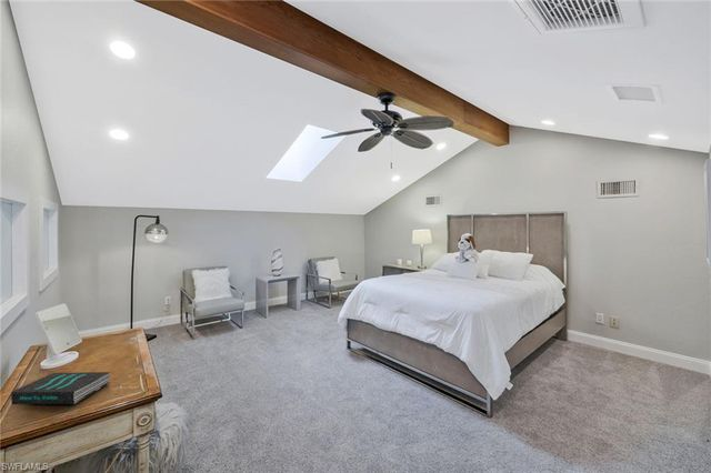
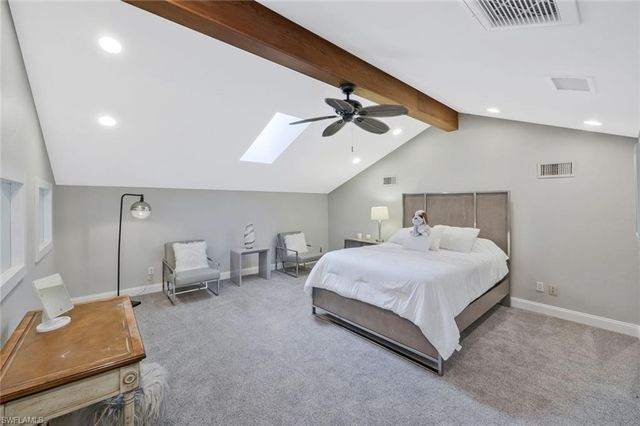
- book [10,371,112,405]
